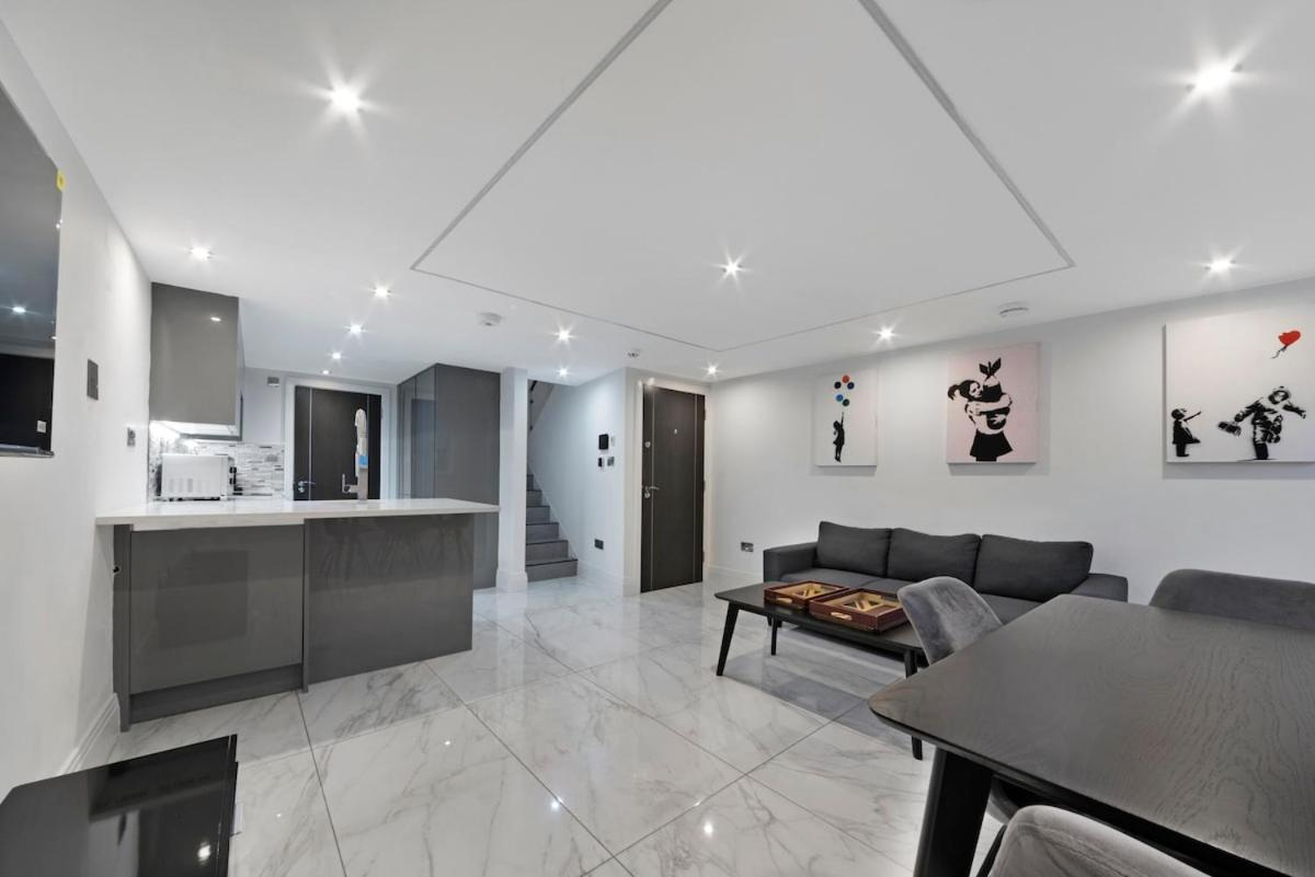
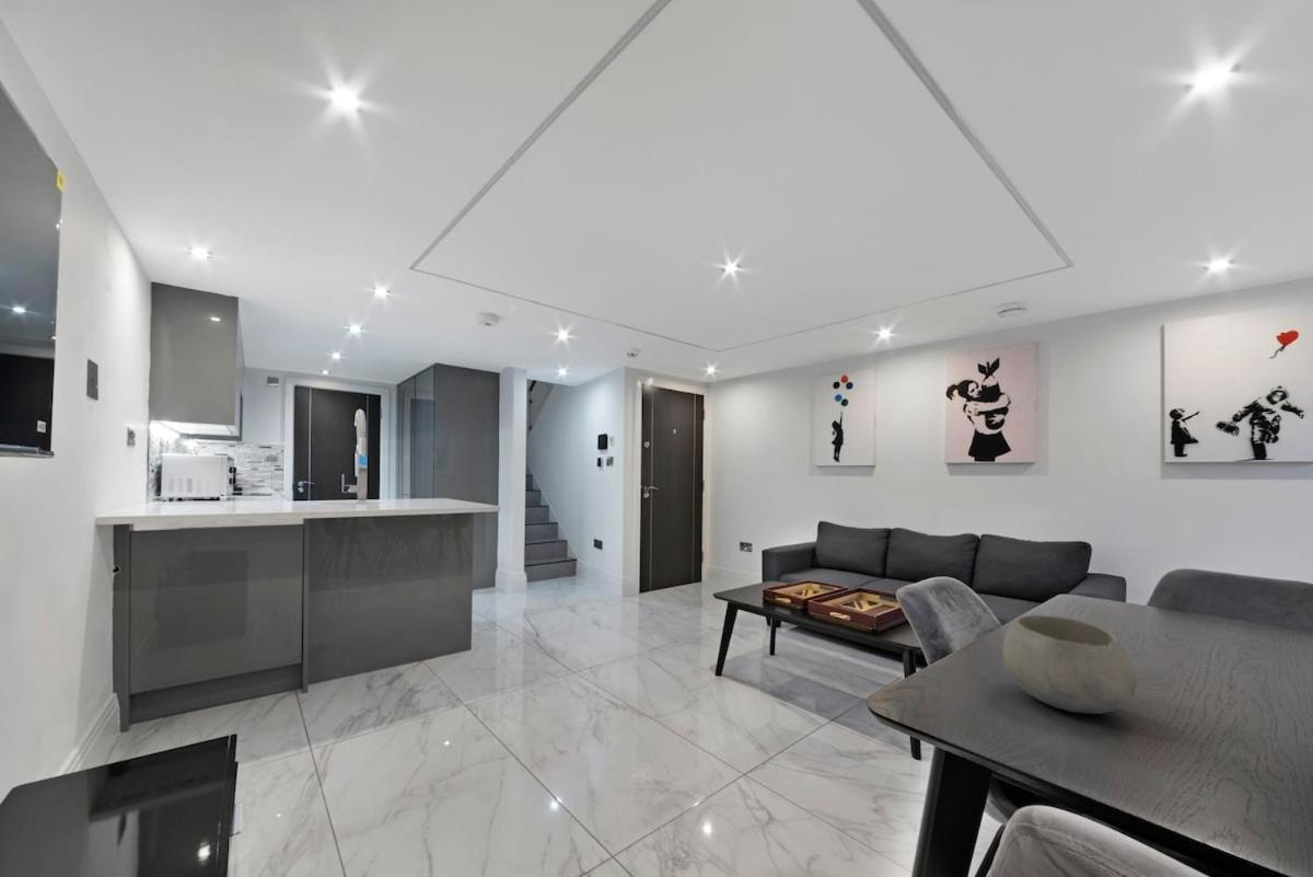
+ bowl [1001,614,1139,715]
